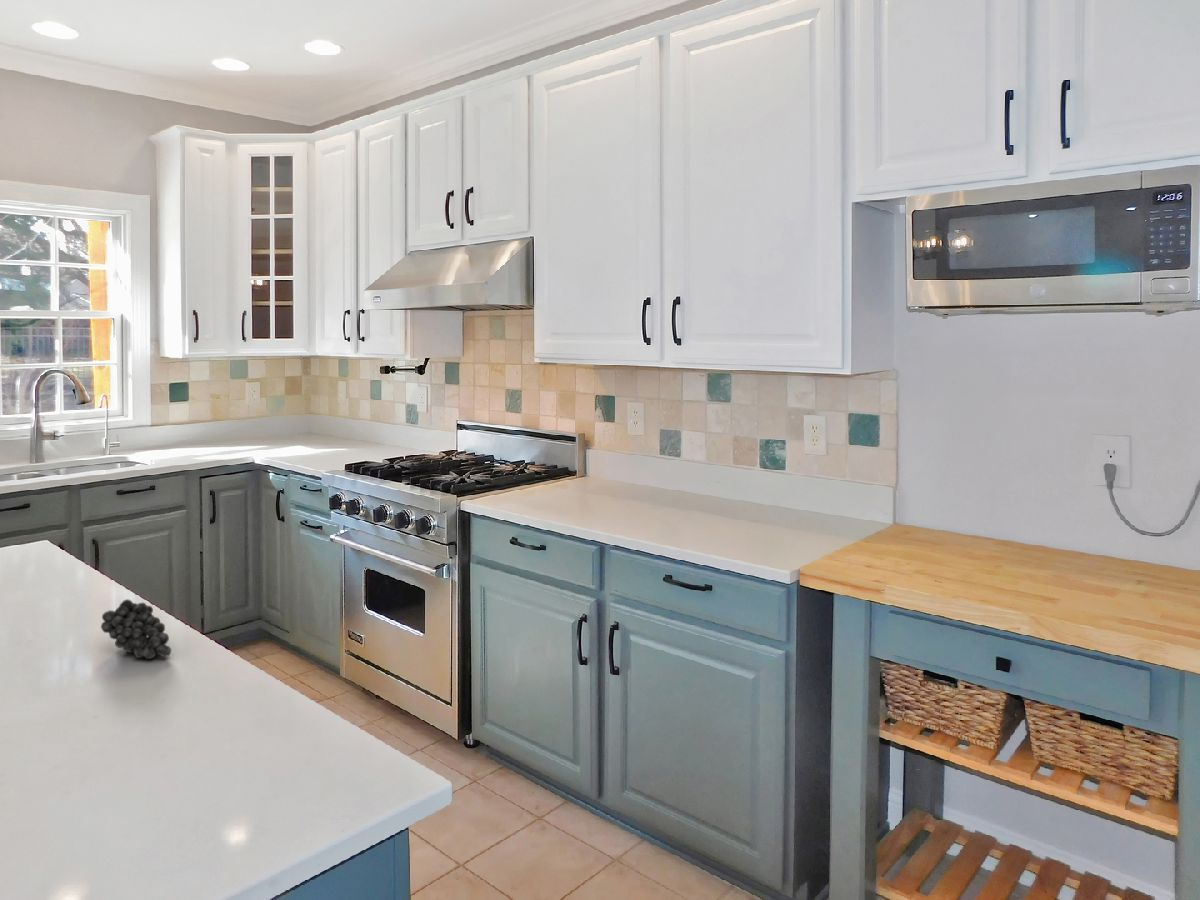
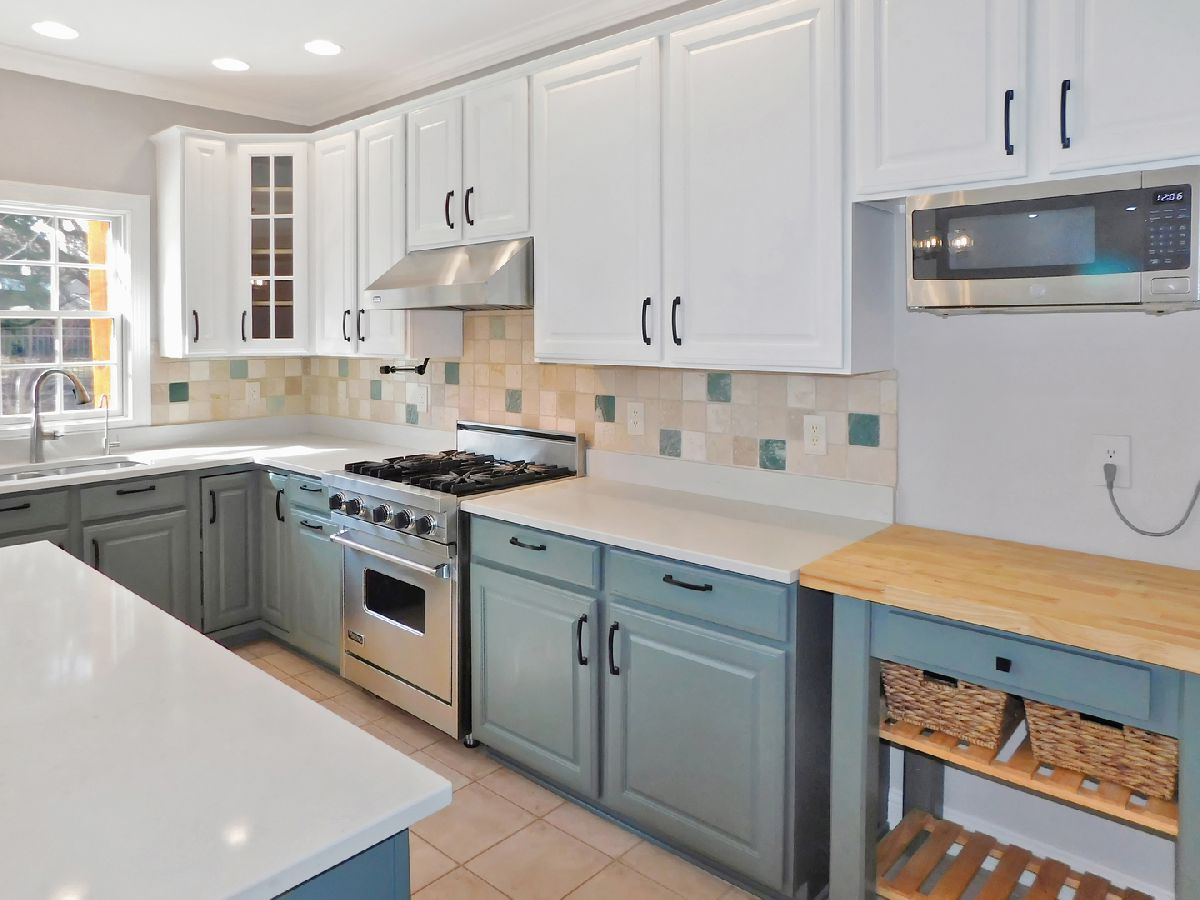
- fruit [100,598,172,660]
